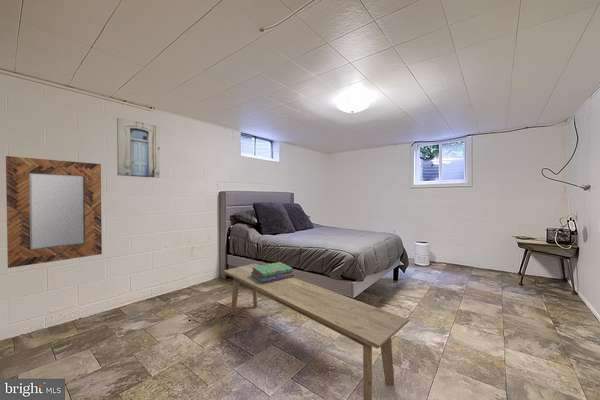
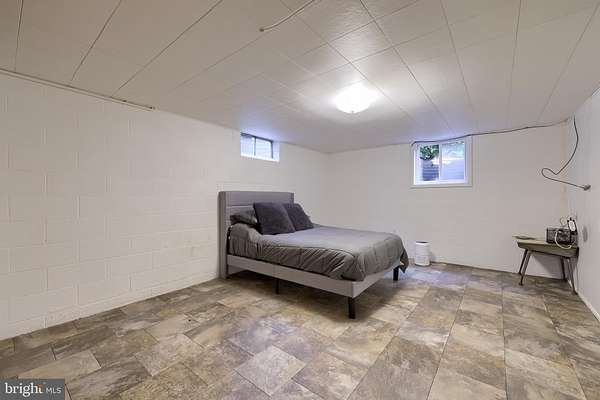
- stack of books [251,261,295,284]
- bench [223,263,410,400]
- wall art [116,117,161,179]
- home mirror [5,155,103,269]
